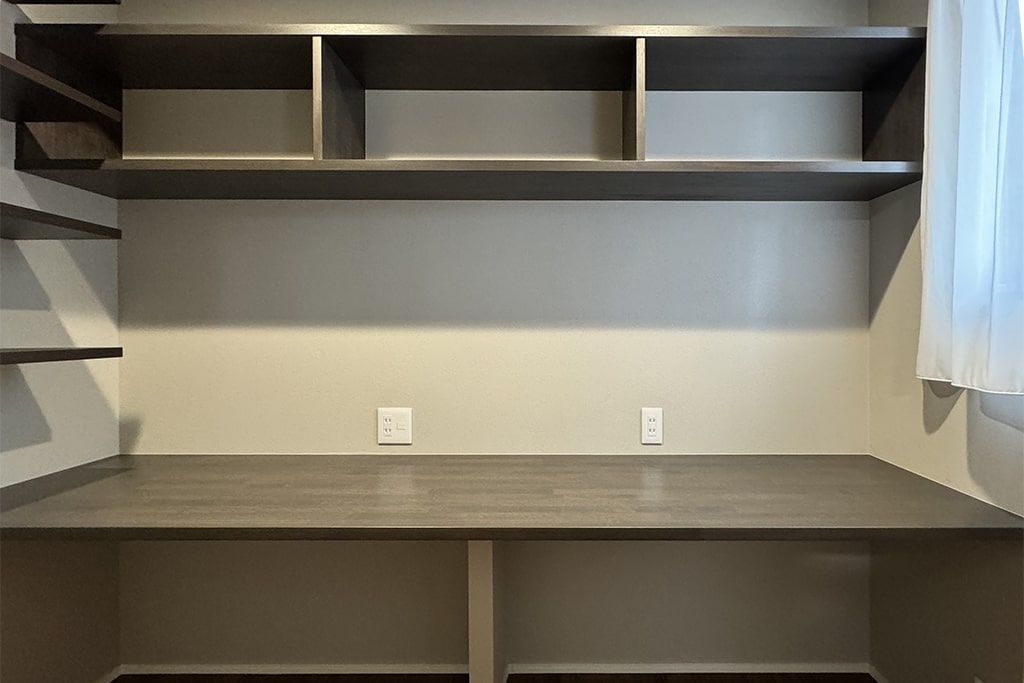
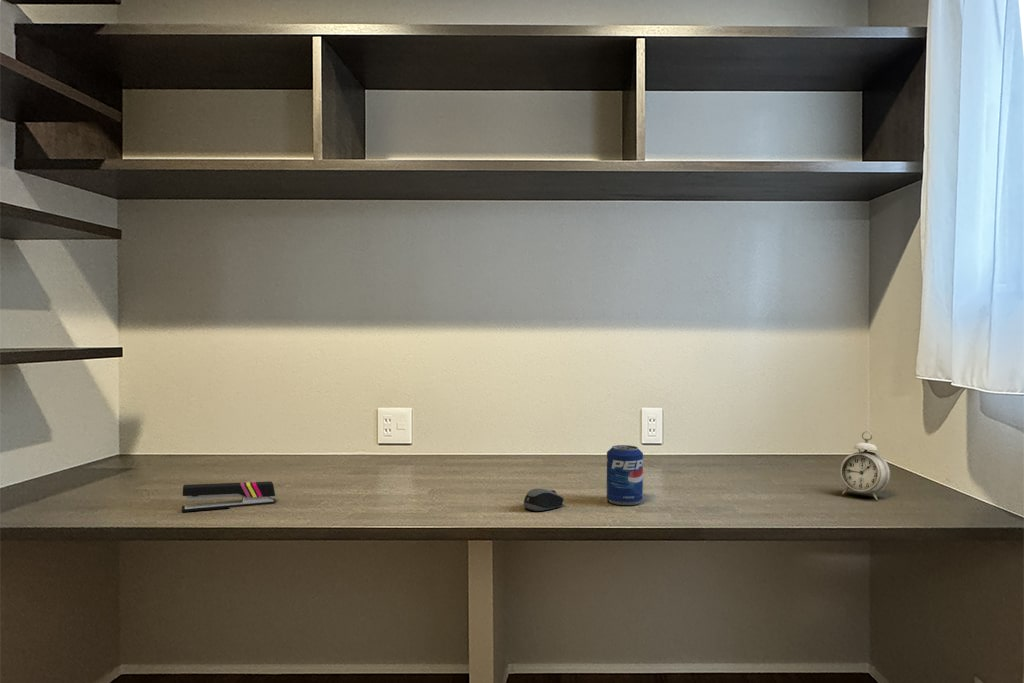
+ computer mouse [523,488,565,512]
+ alarm clock [839,430,891,501]
+ stapler [181,481,276,513]
+ beverage can [606,444,644,506]
